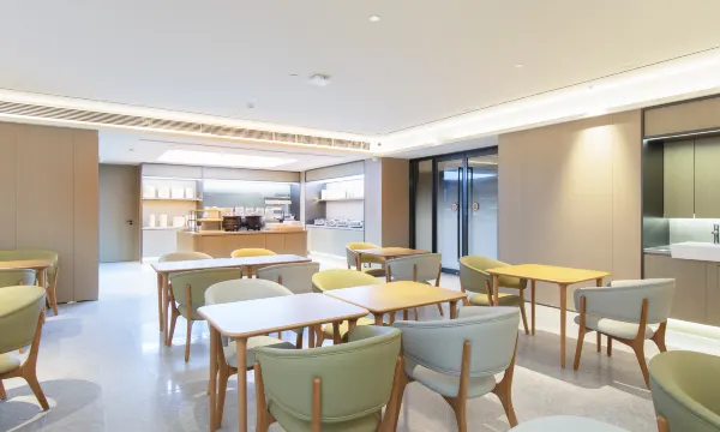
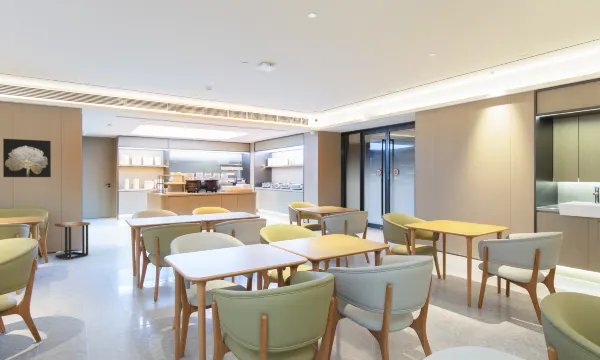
+ side table [53,221,91,260]
+ wall art [2,138,52,178]
